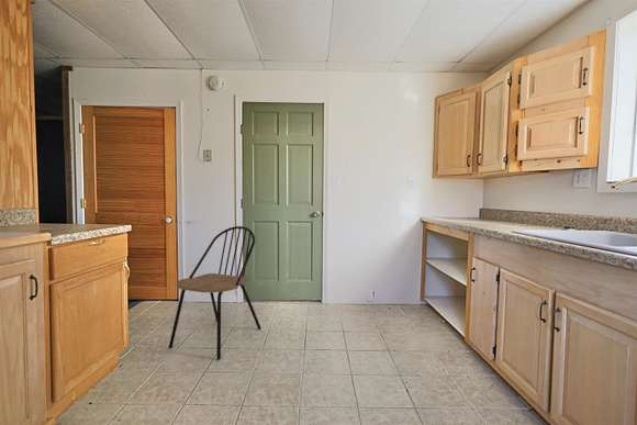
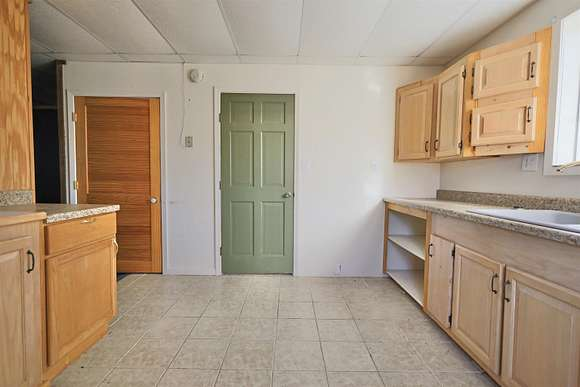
- dining chair [168,225,261,360]
